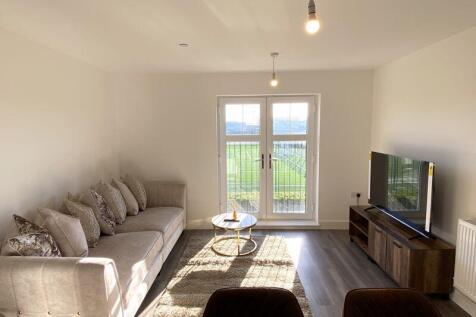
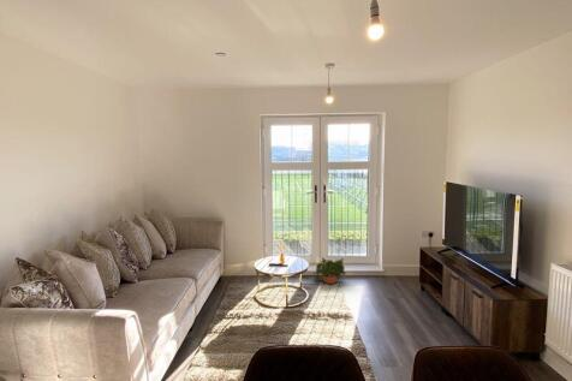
+ potted plant [311,257,347,286]
